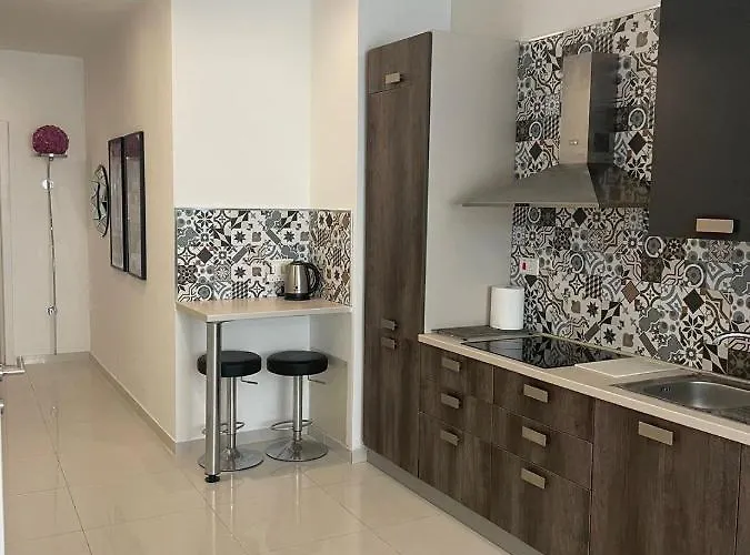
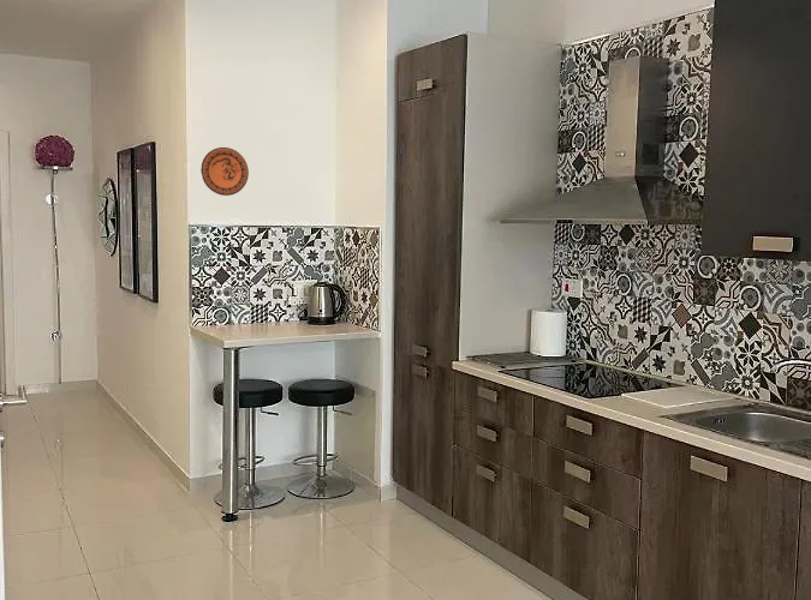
+ decorative plate [199,146,250,197]
